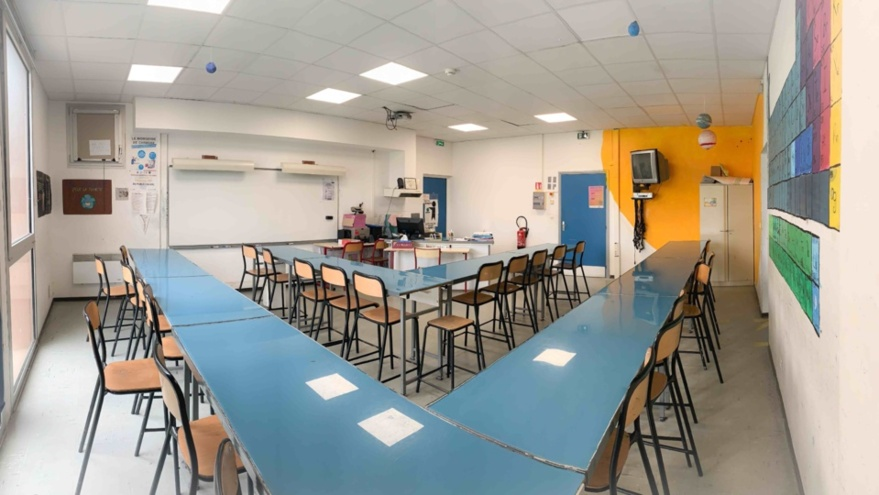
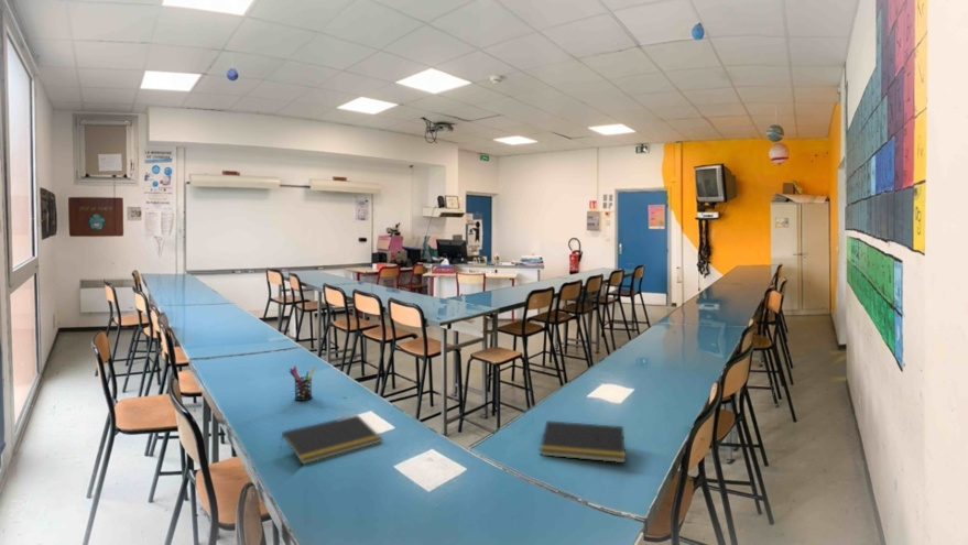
+ pen holder [289,364,316,402]
+ notepad [280,414,384,466]
+ notepad [539,419,627,464]
